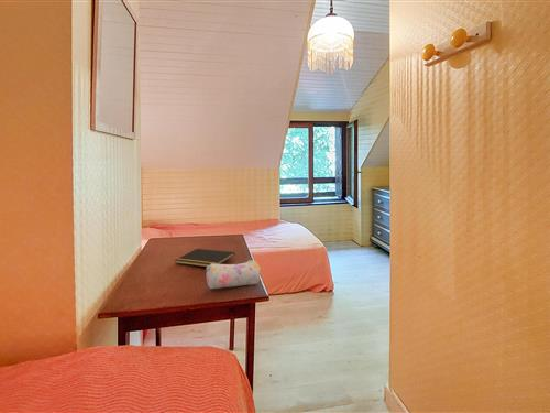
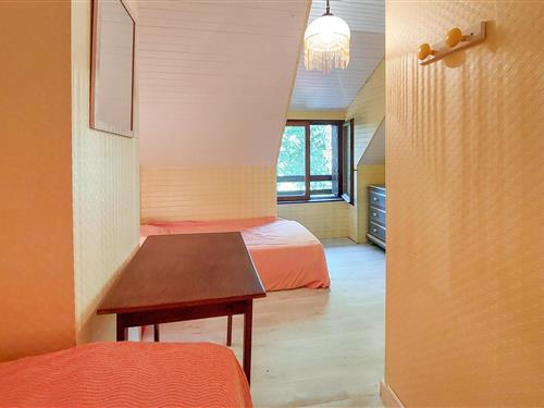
- notepad [174,248,235,268]
- pencil case [205,259,262,290]
